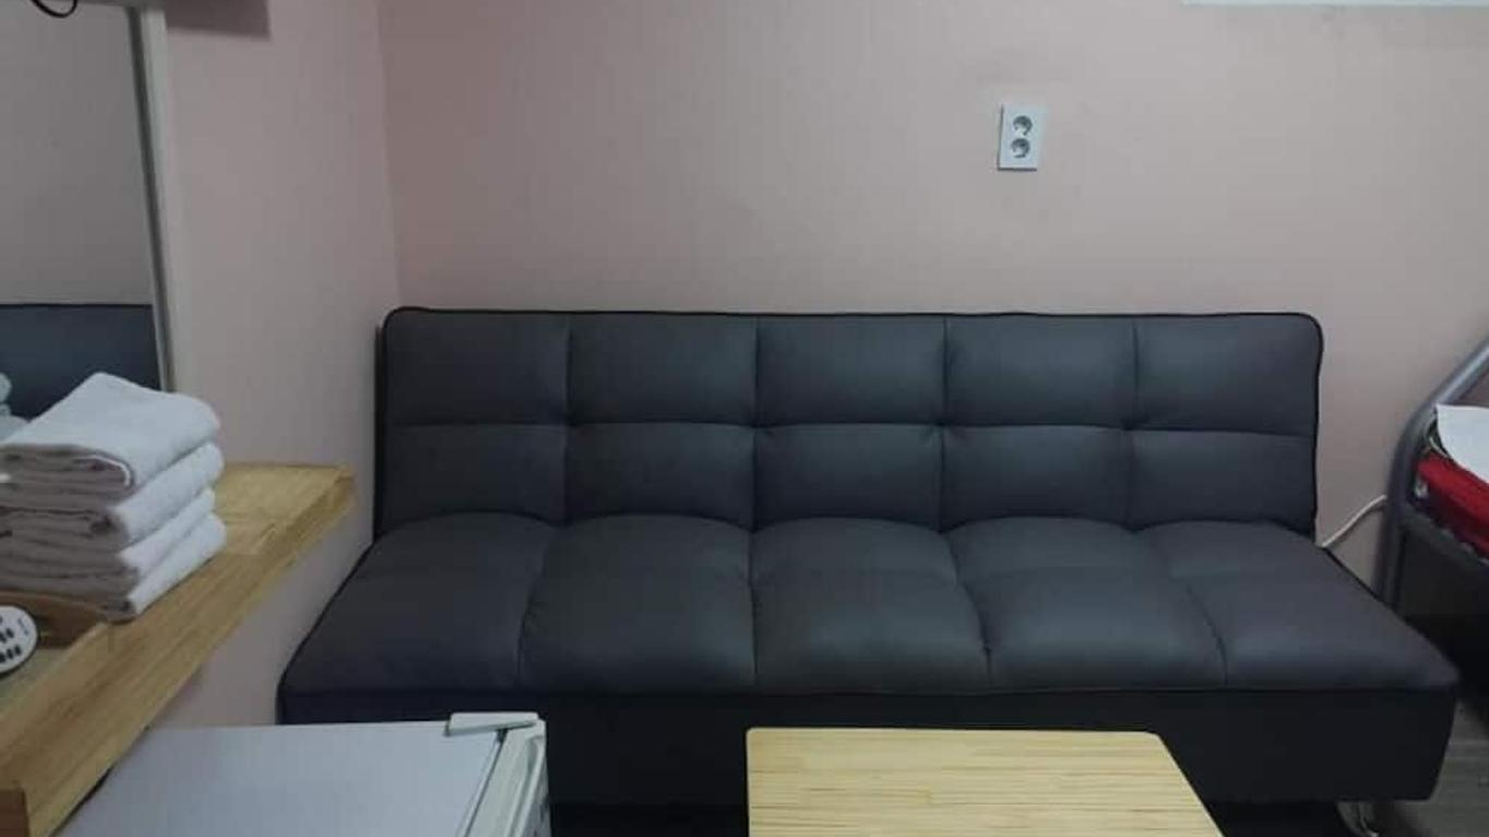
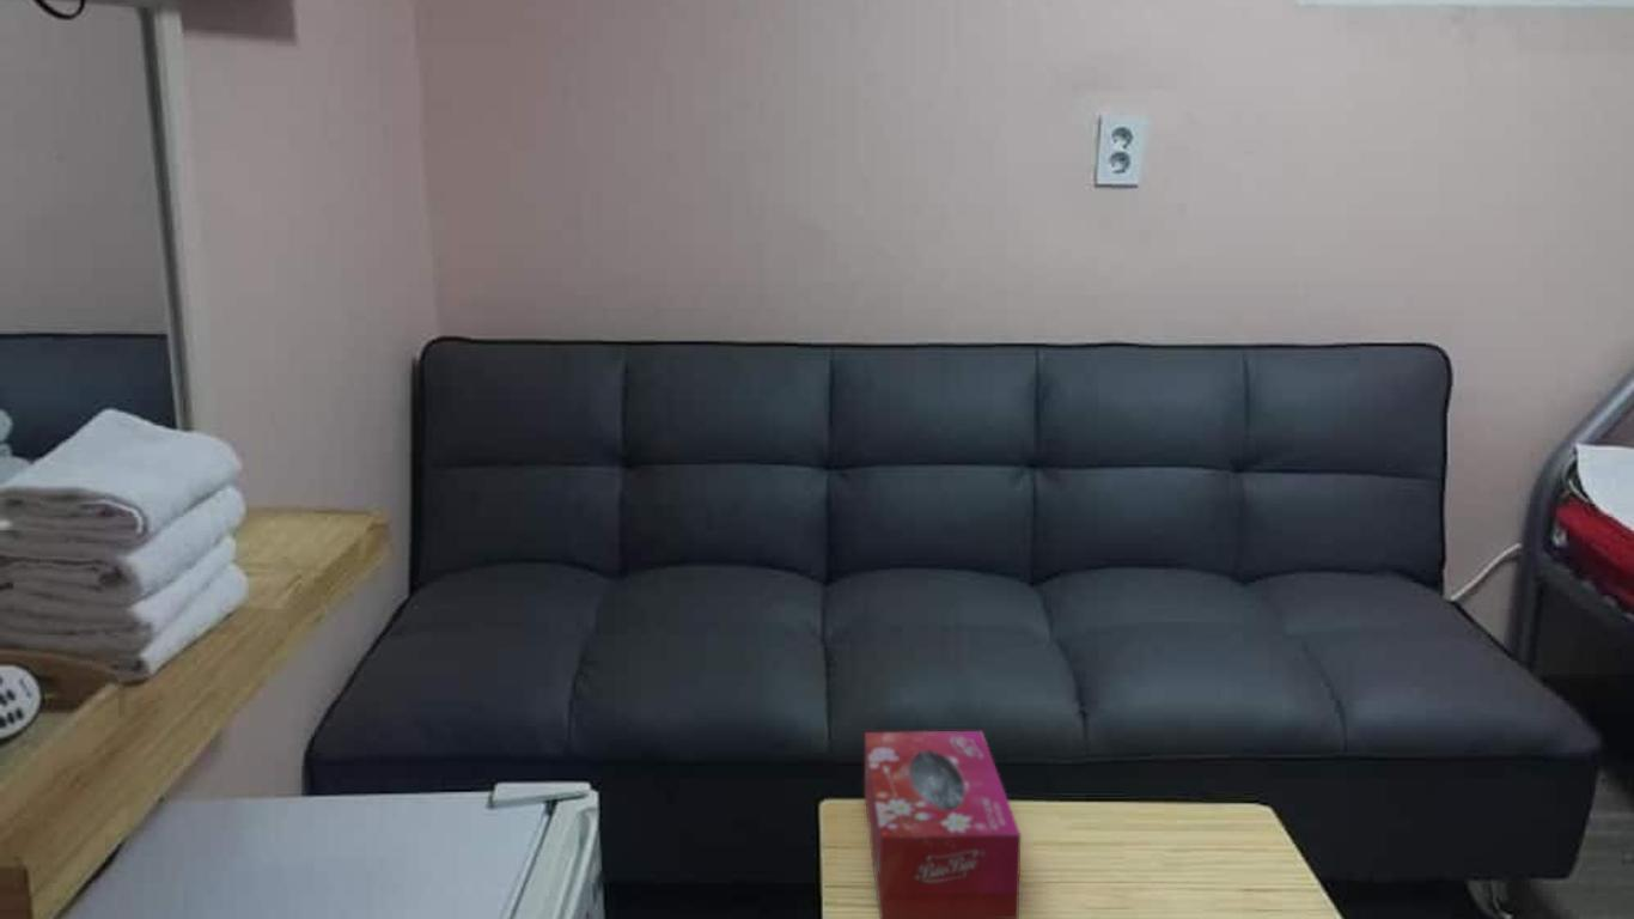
+ tissue box [864,730,1022,919]
